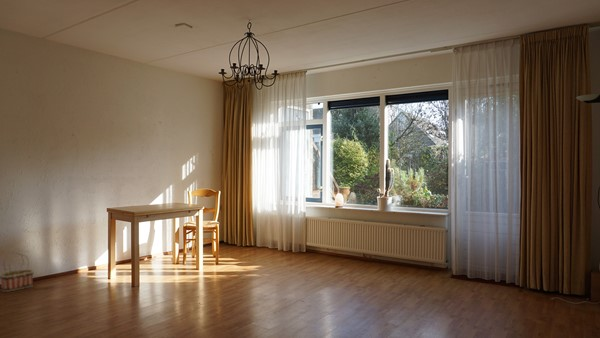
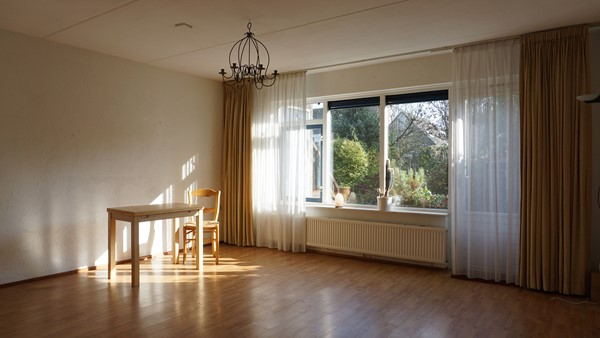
- basket [0,252,35,293]
